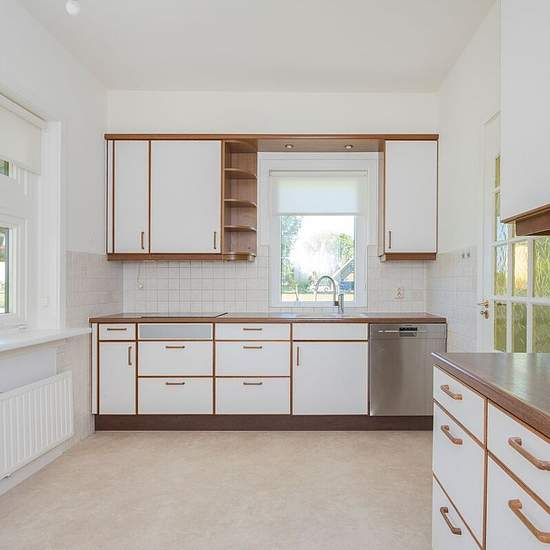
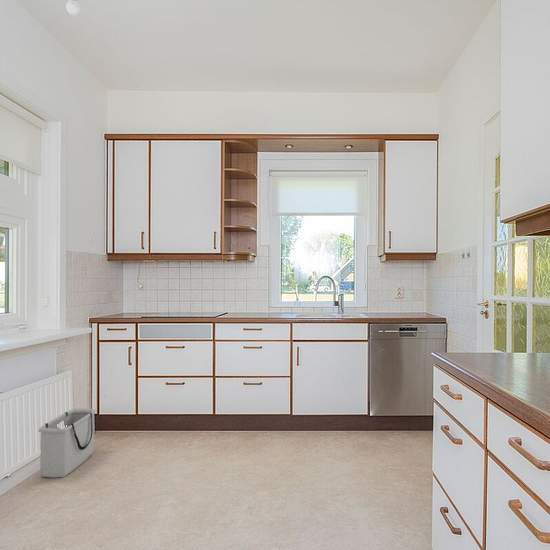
+ storage bin [37,408,97,479]
